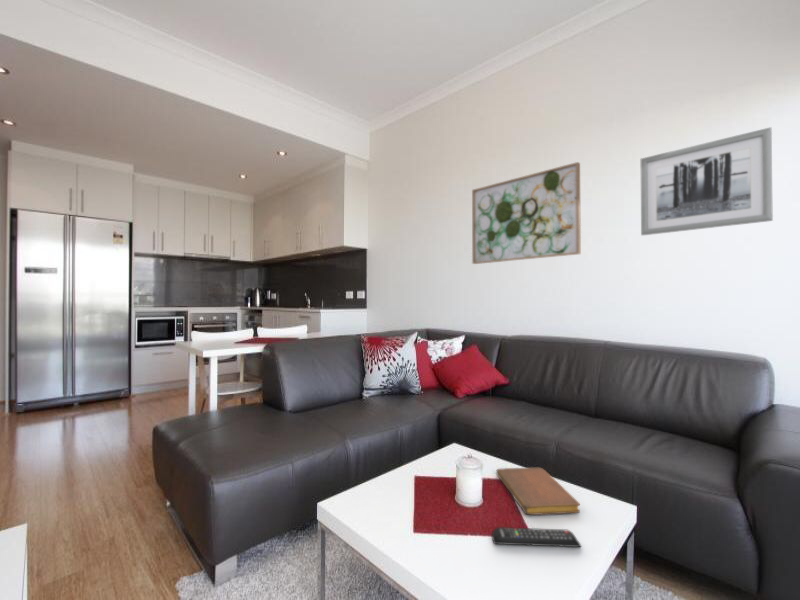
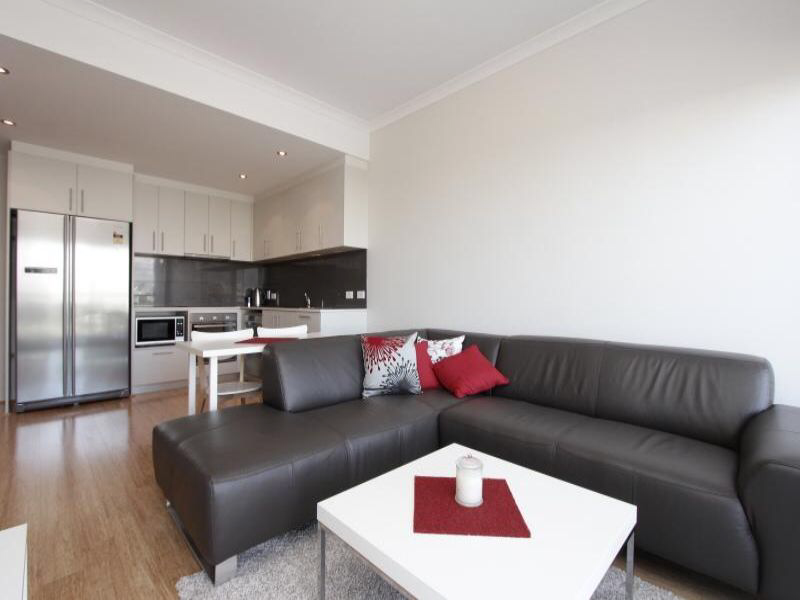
- notebook [495,467,581,516]
- wall art [471,161,582,265]
- remote control [491,526,582,548]
- wall art [640,126,774,237]
